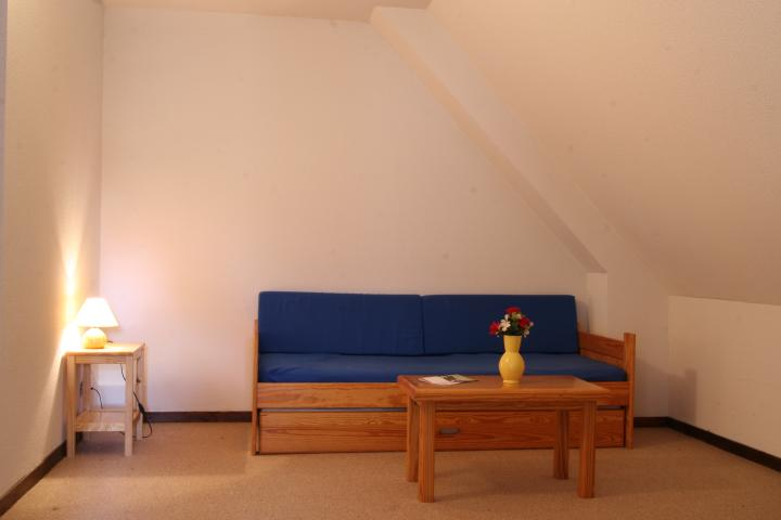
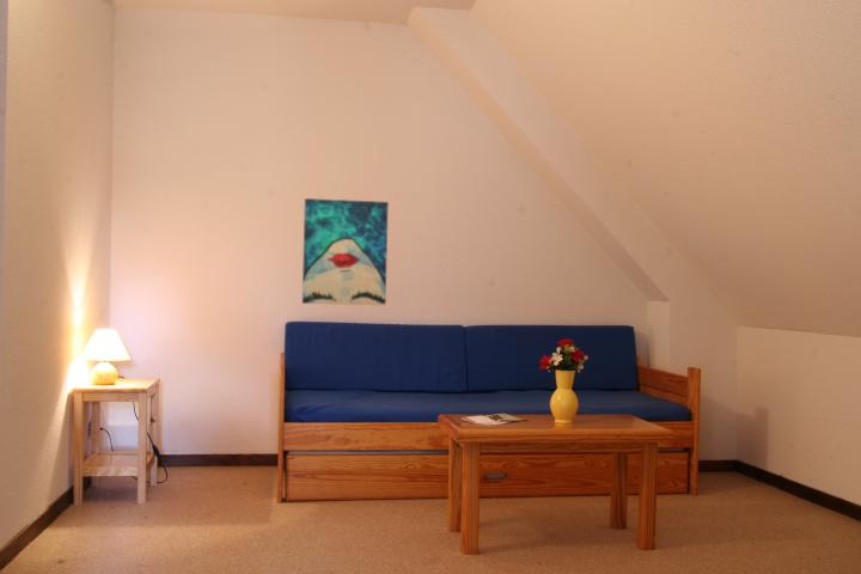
+ wall art [301,197,390,306]
